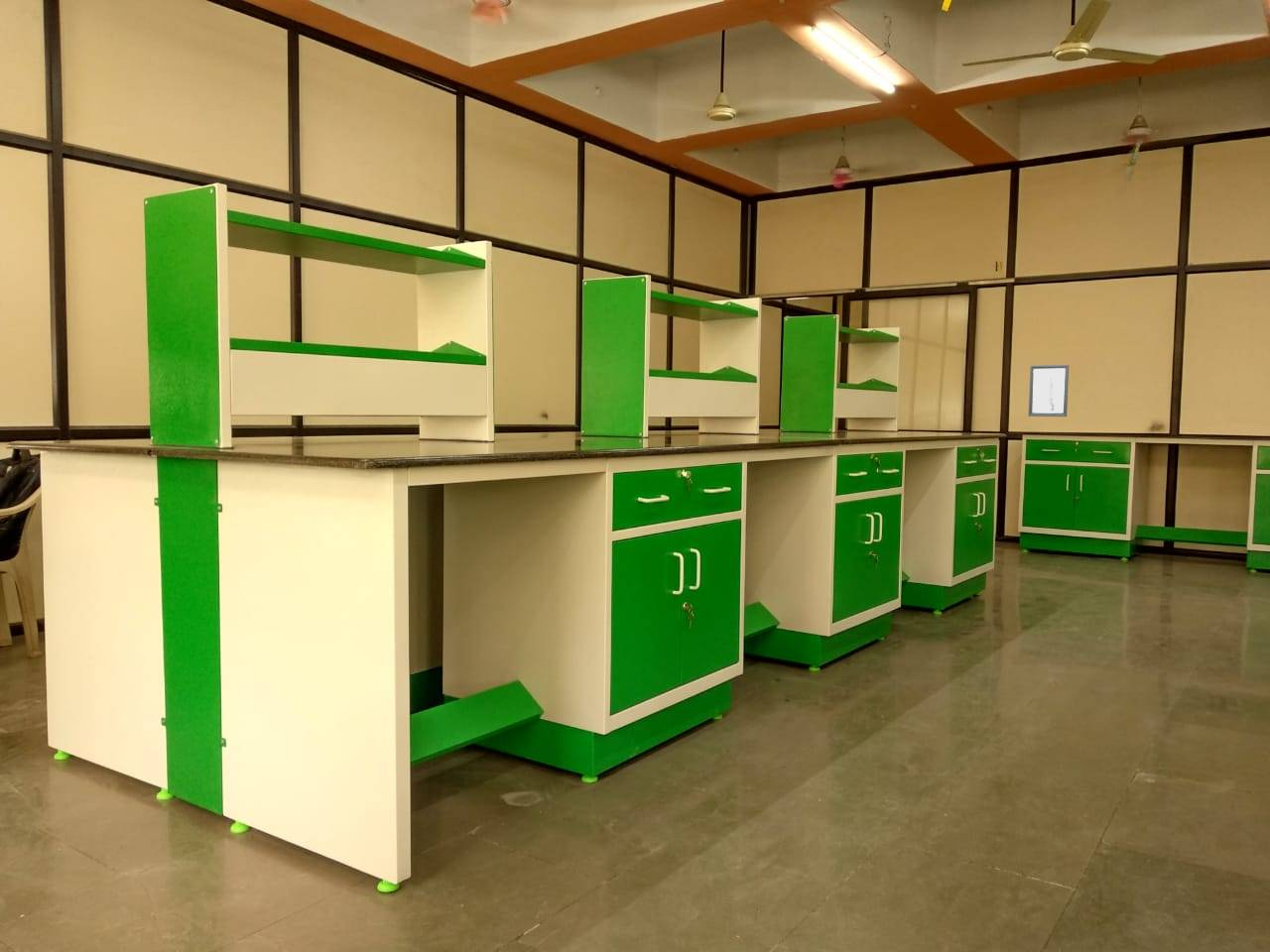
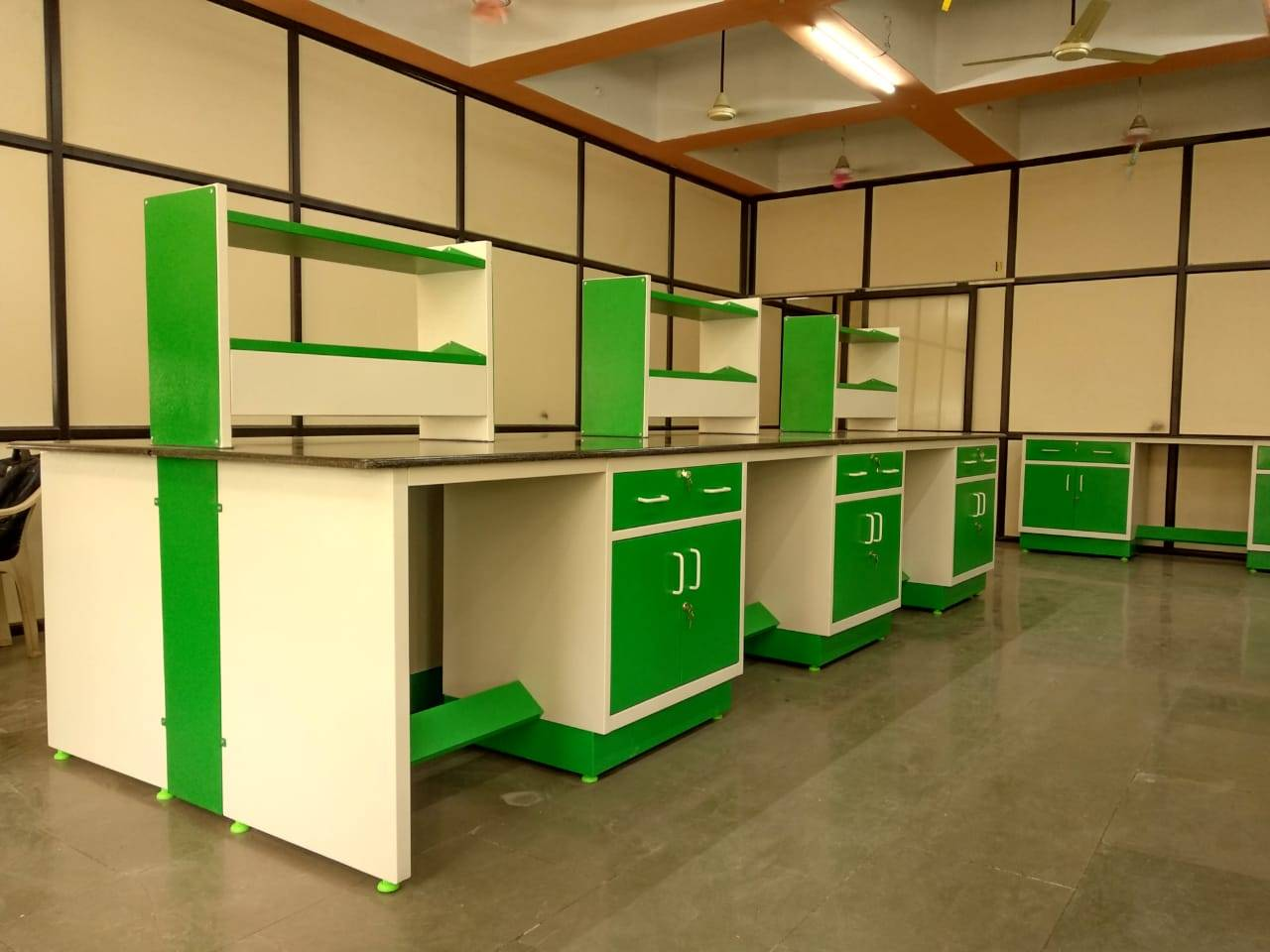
- wall art [1028,364,1070,417]
